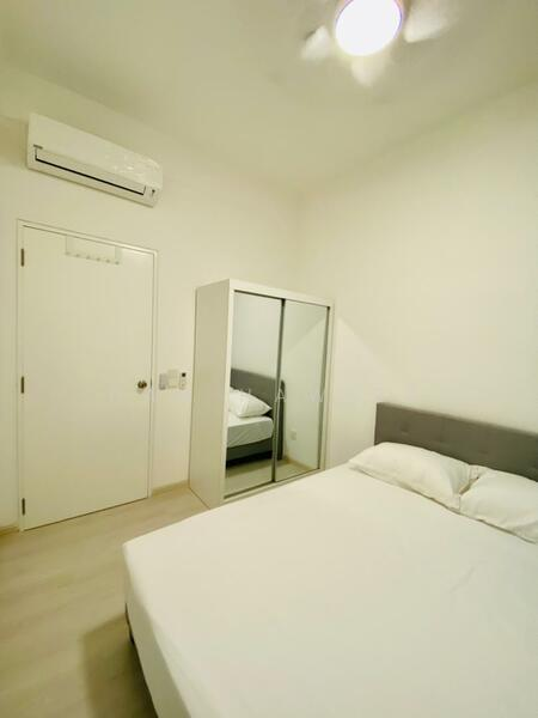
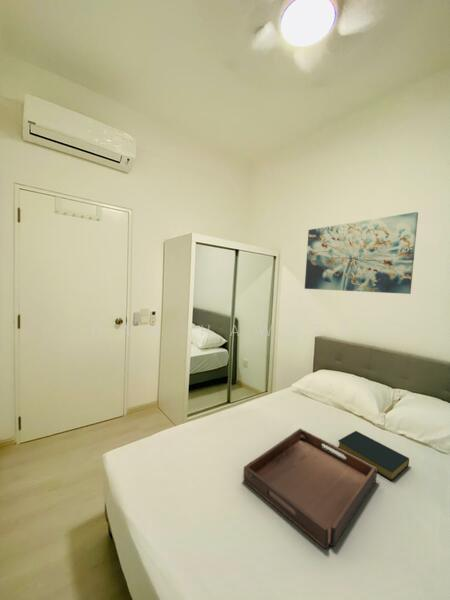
+ wall art [304,211,419,295]
+ serving tray [242,428,378,549]
+ hardback book [337,430,410,482]
